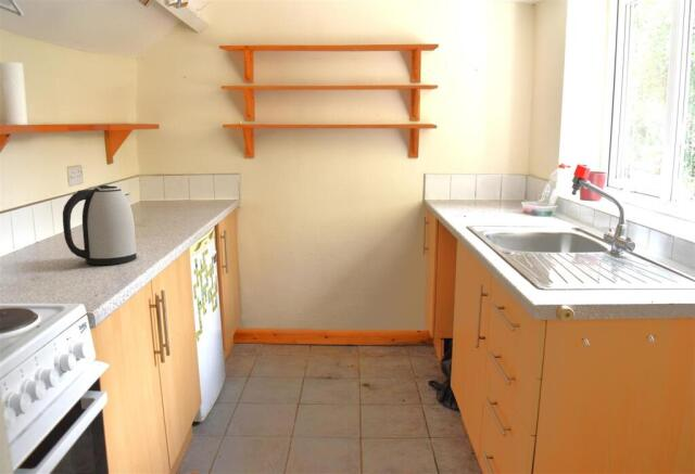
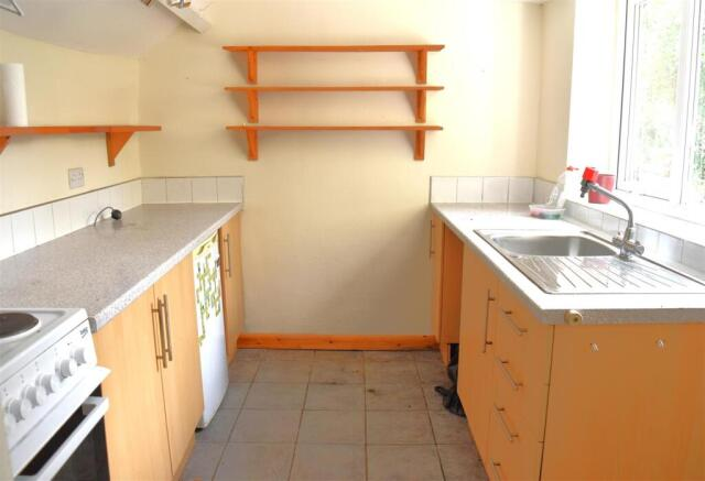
- kettle [62,184,138,266]
